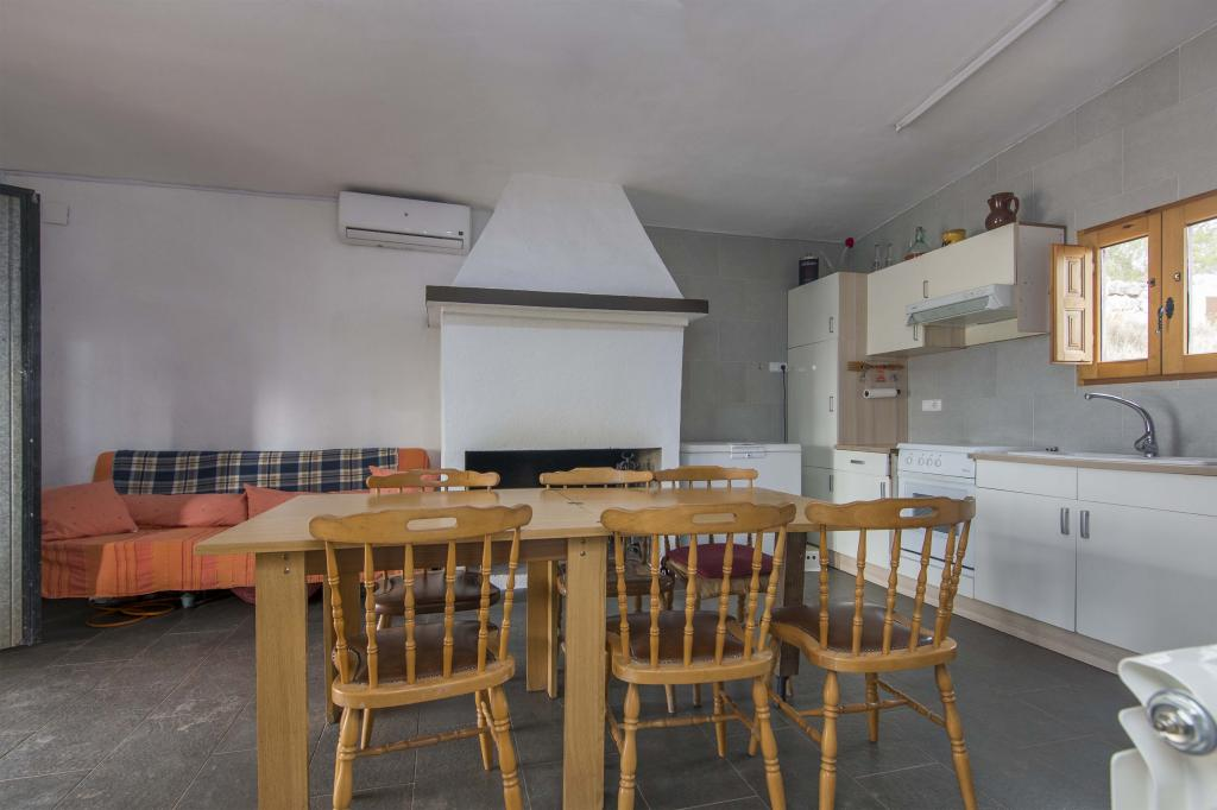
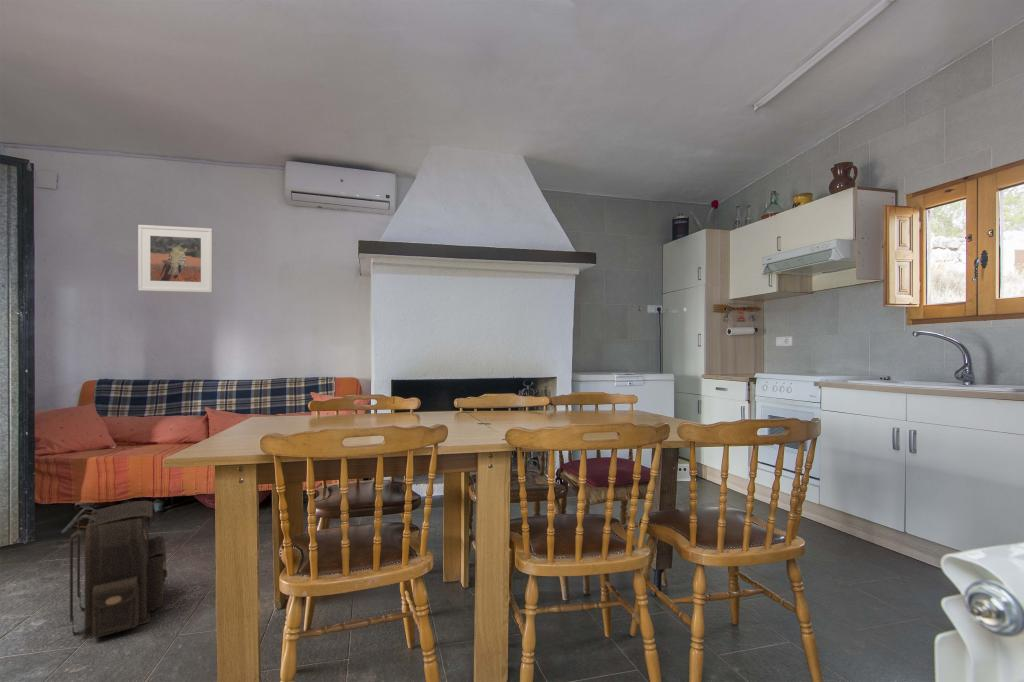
+ backpack [60,500,169,641]
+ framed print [137,224,214,293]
